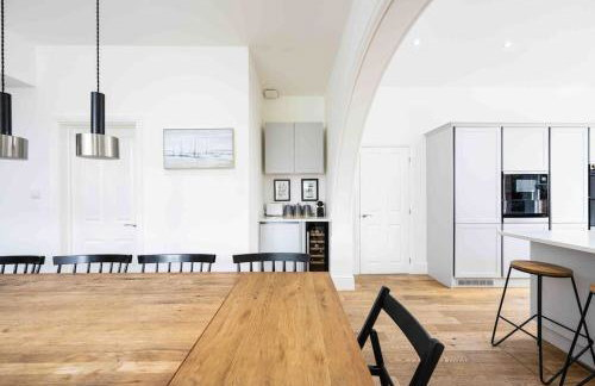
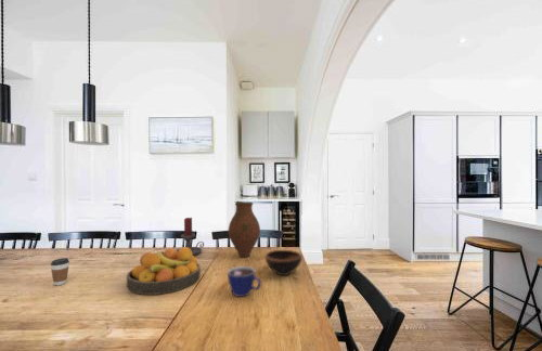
+ candle holder [176,217,205,257]
+ fruit bowl [126,246,202,296]
+ bowl [263,249,304,276]
+ vase [228,202,261,259]
+ coffee cup [50,257,70,286]
+ cup [227,265,262,298]
